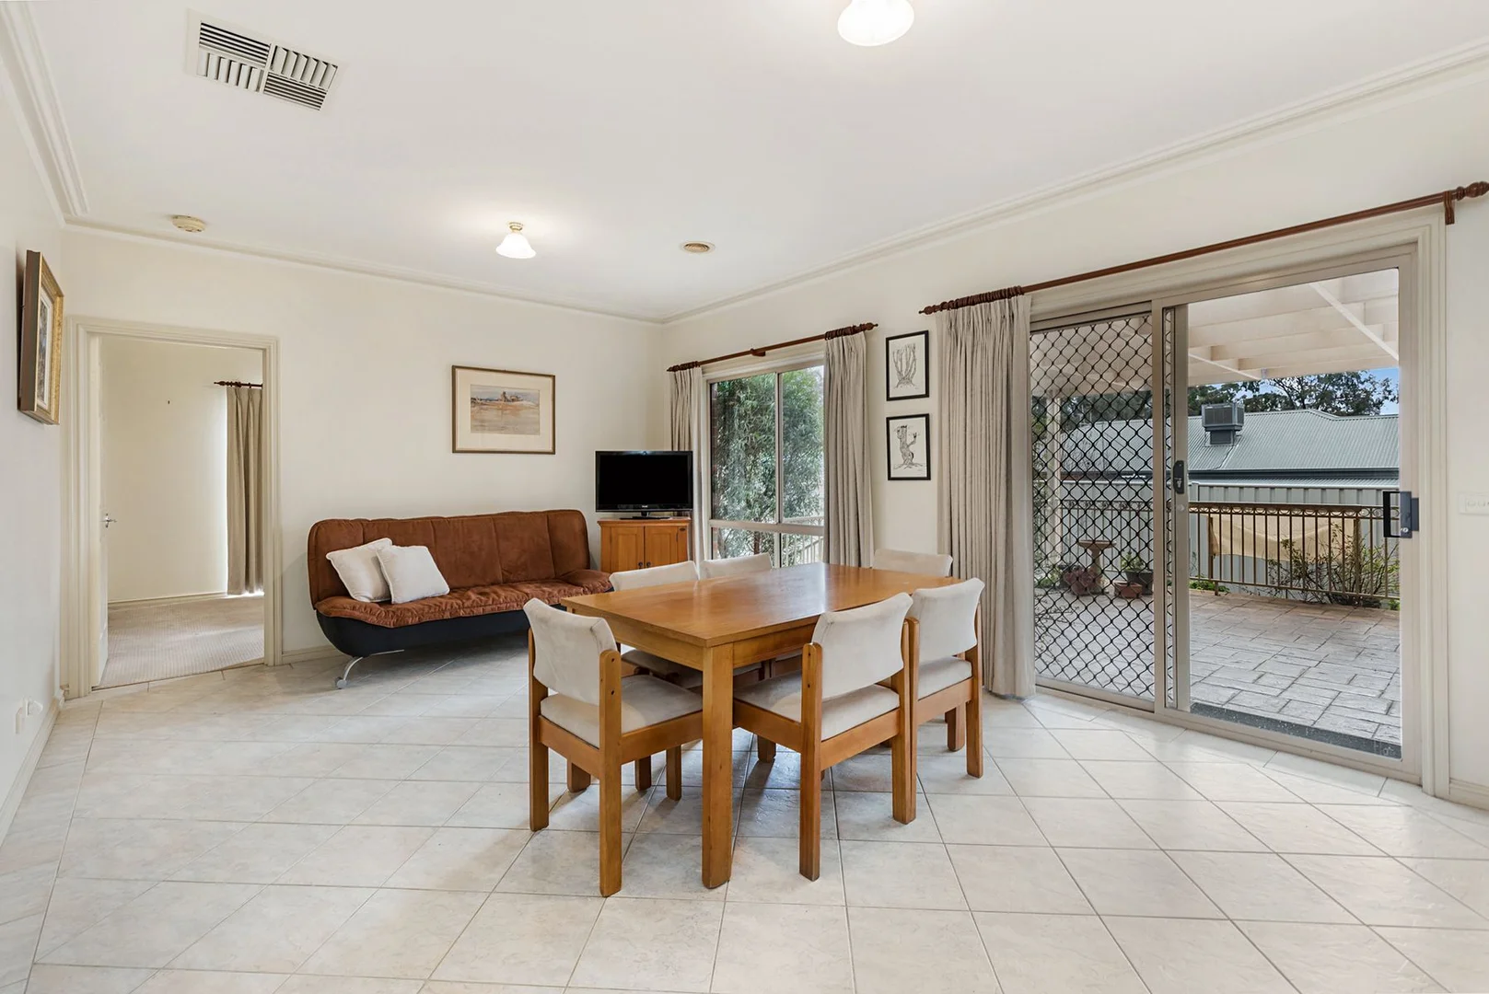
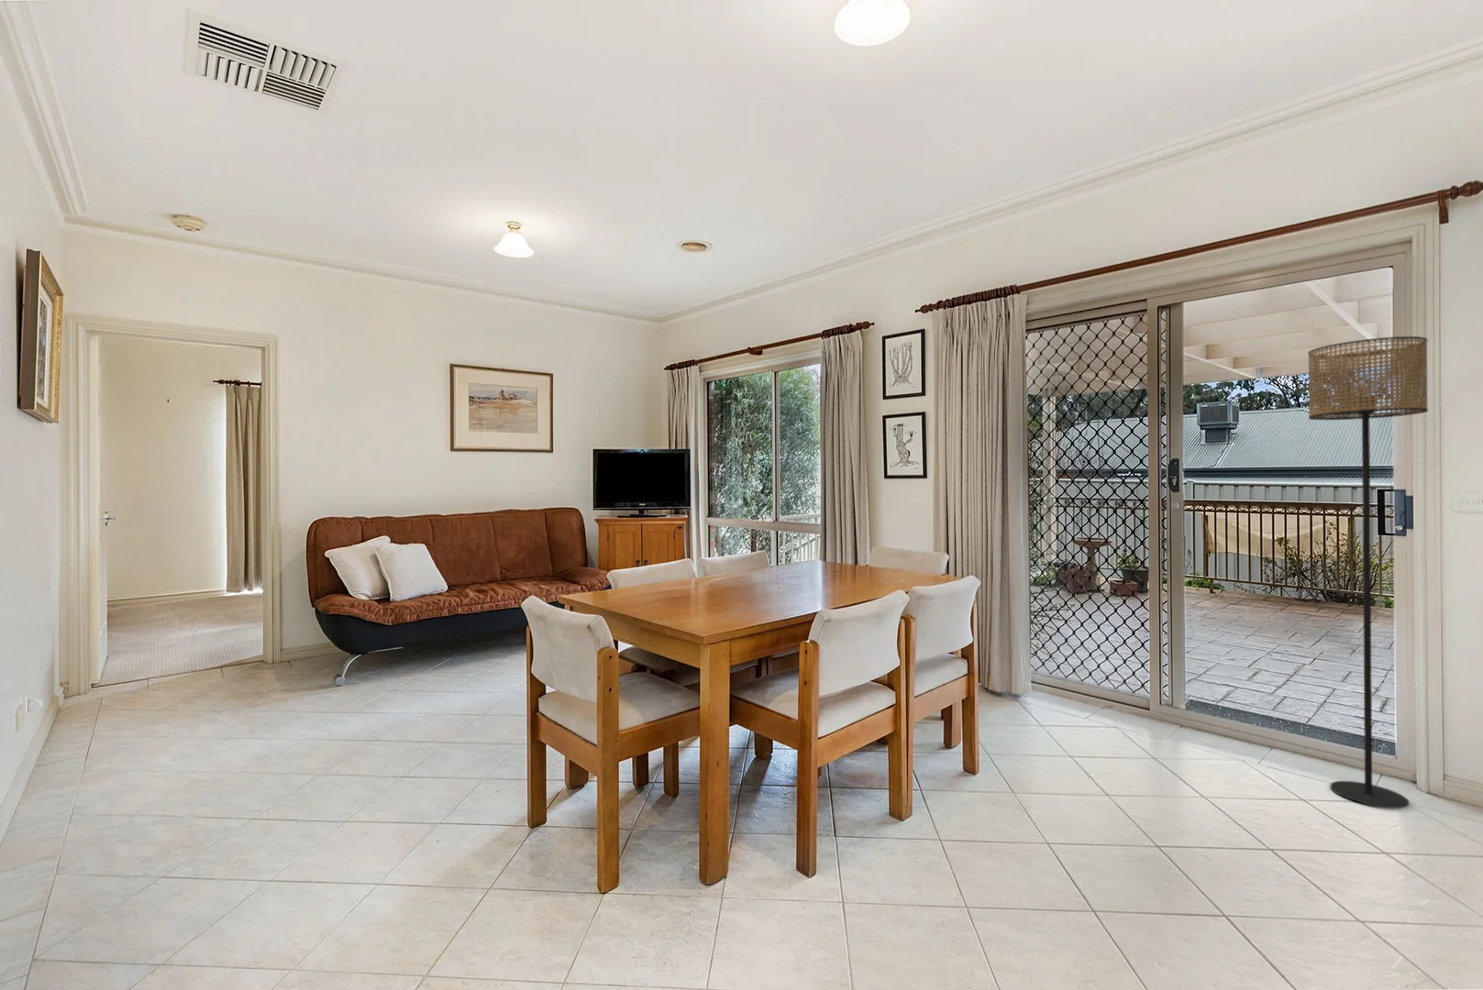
+ floor lamp [1307,336,1429,810]
